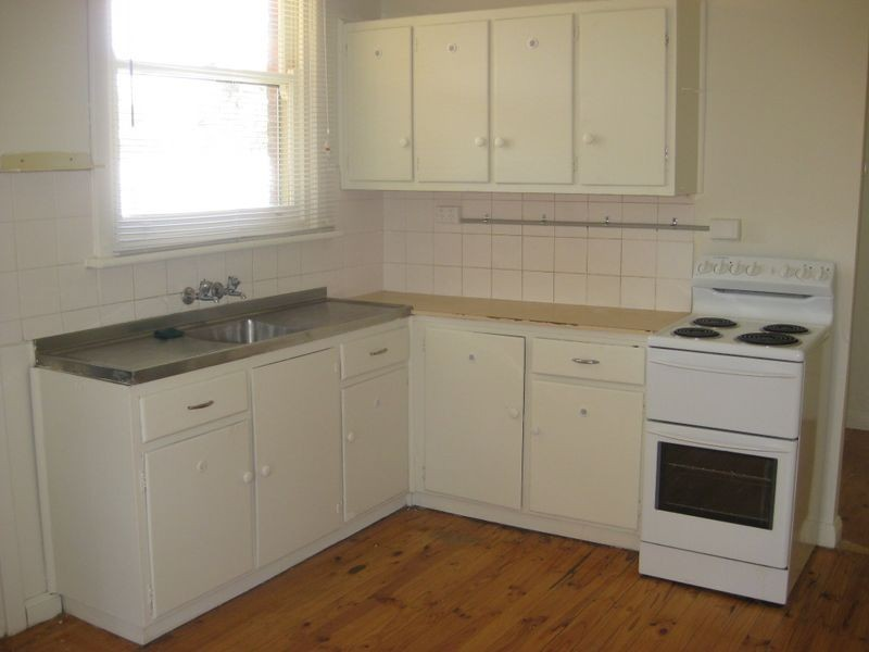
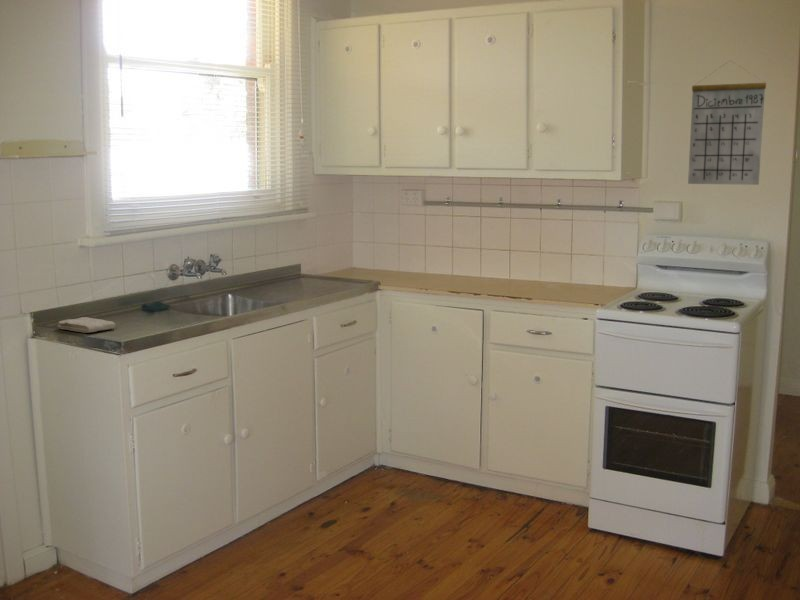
+ washcloth [56,316,117,334]
+ calendar [687,59,767,186]
